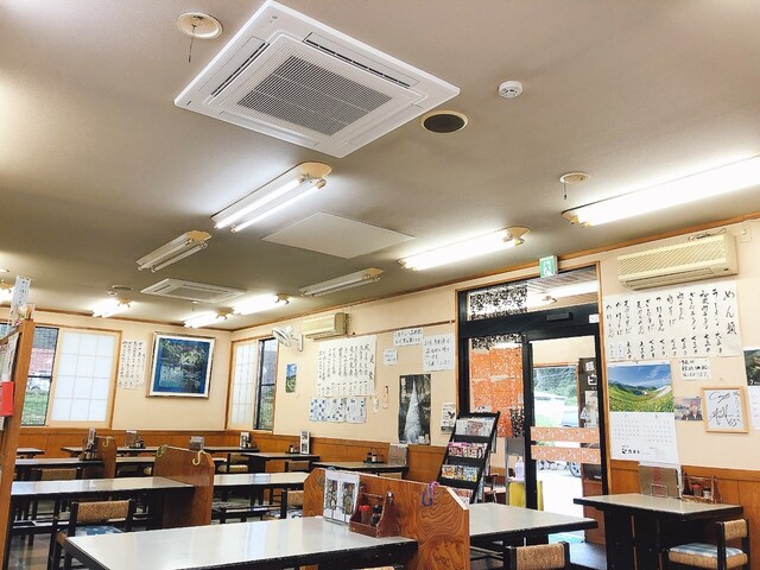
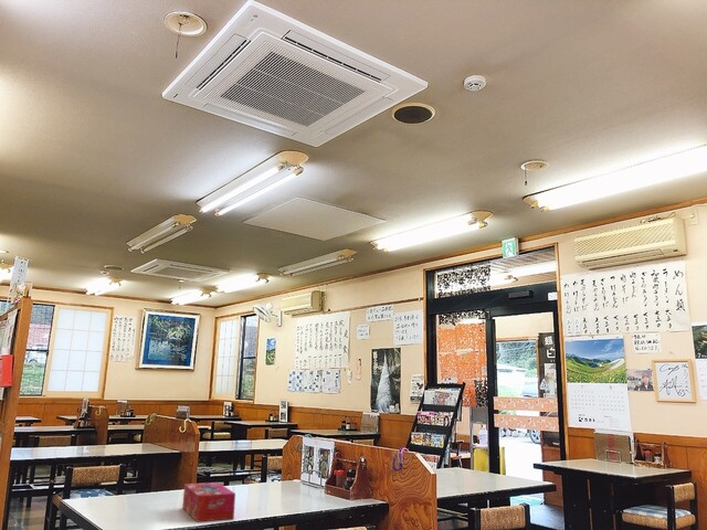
+ tissue box [181,481,236,523]
